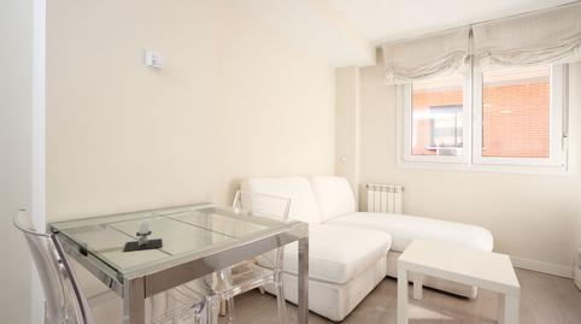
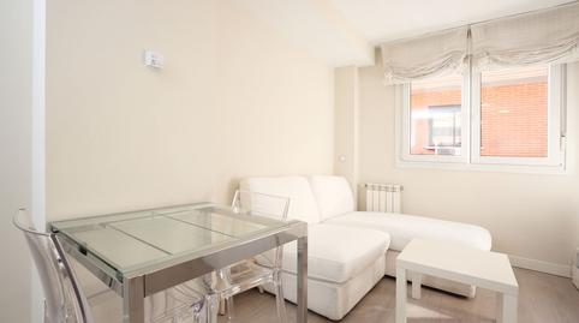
- architectural model [122,220,164,252]
